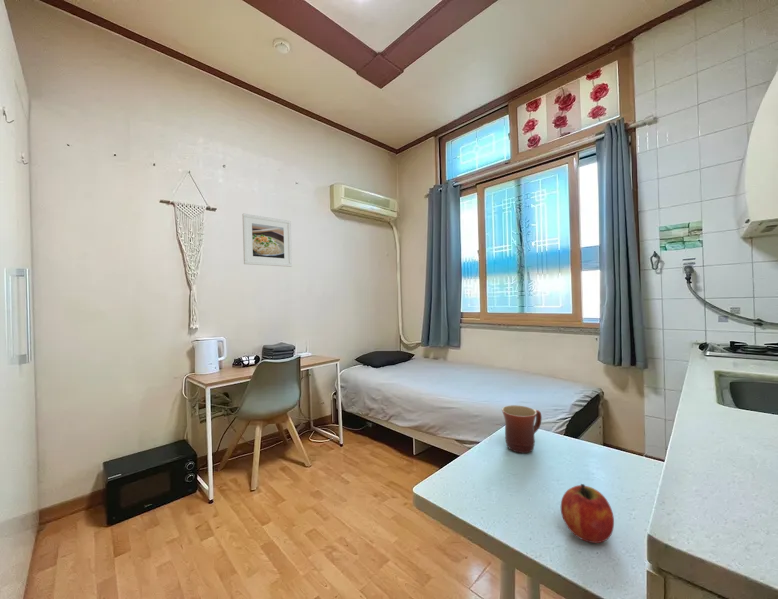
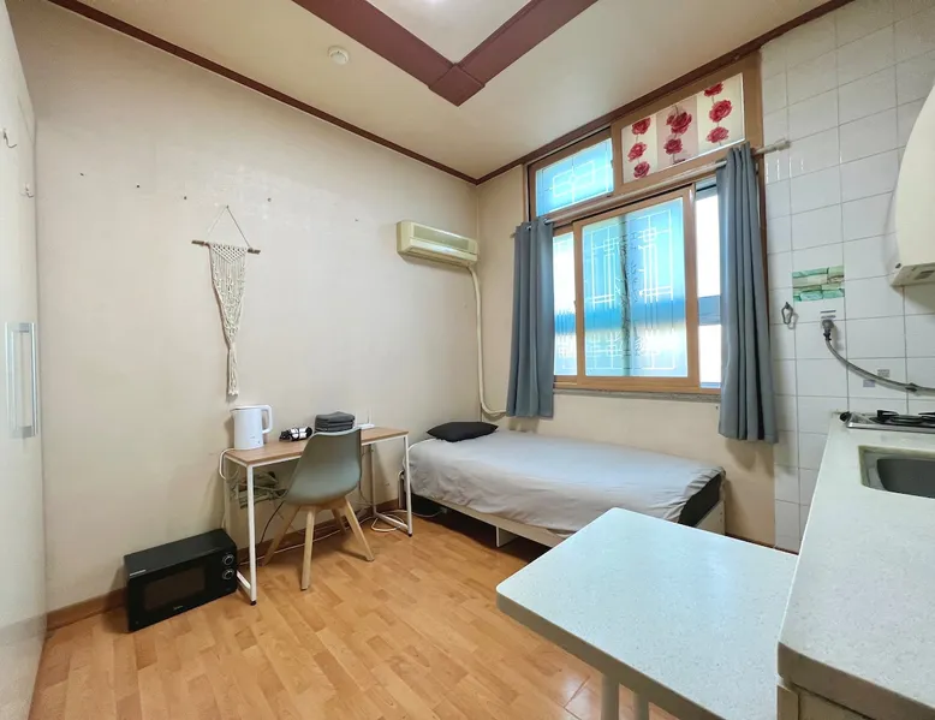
- mug [501,404,543,454]
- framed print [241,213,293,268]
- fruit [560,483,615,544]
